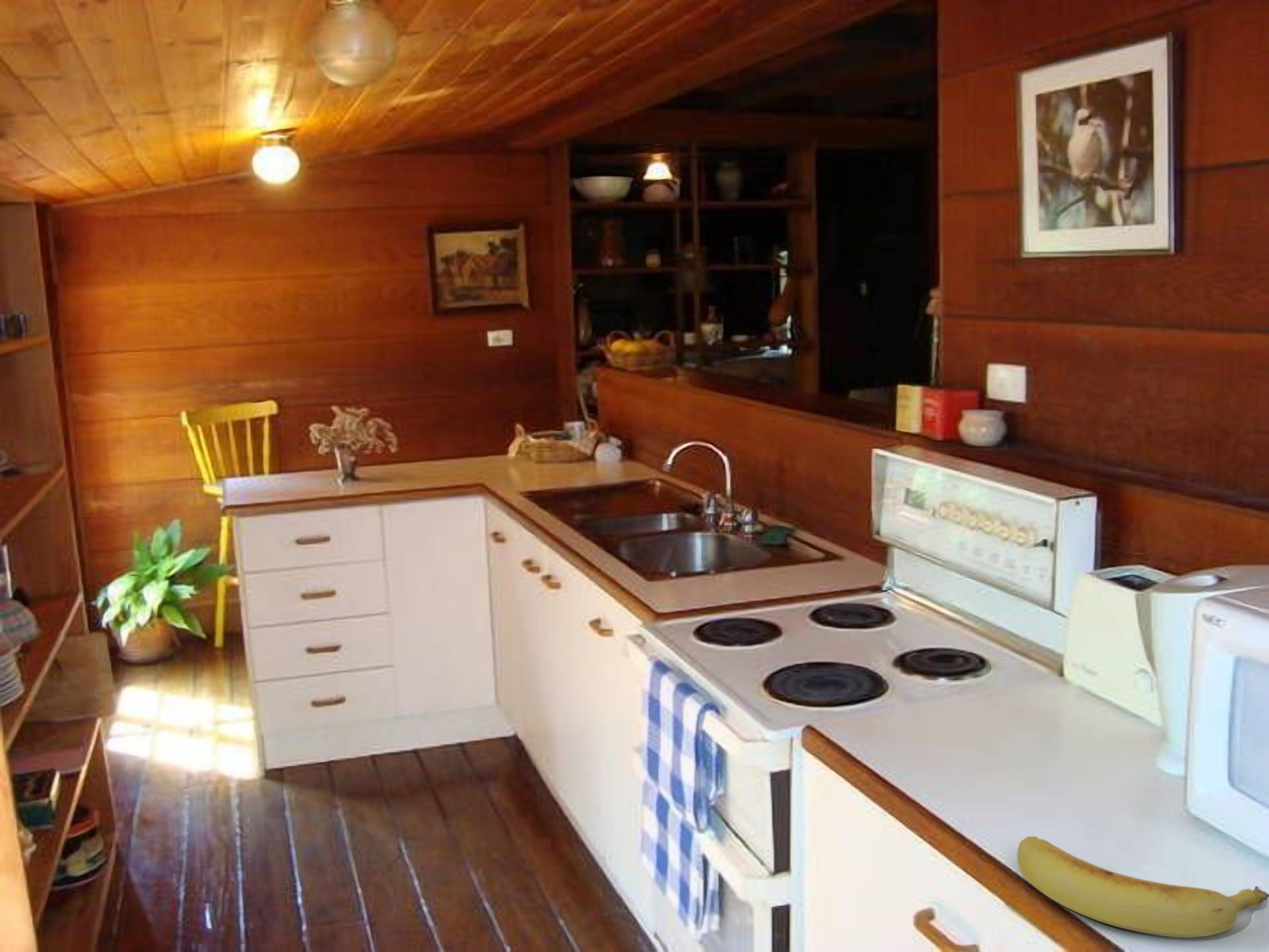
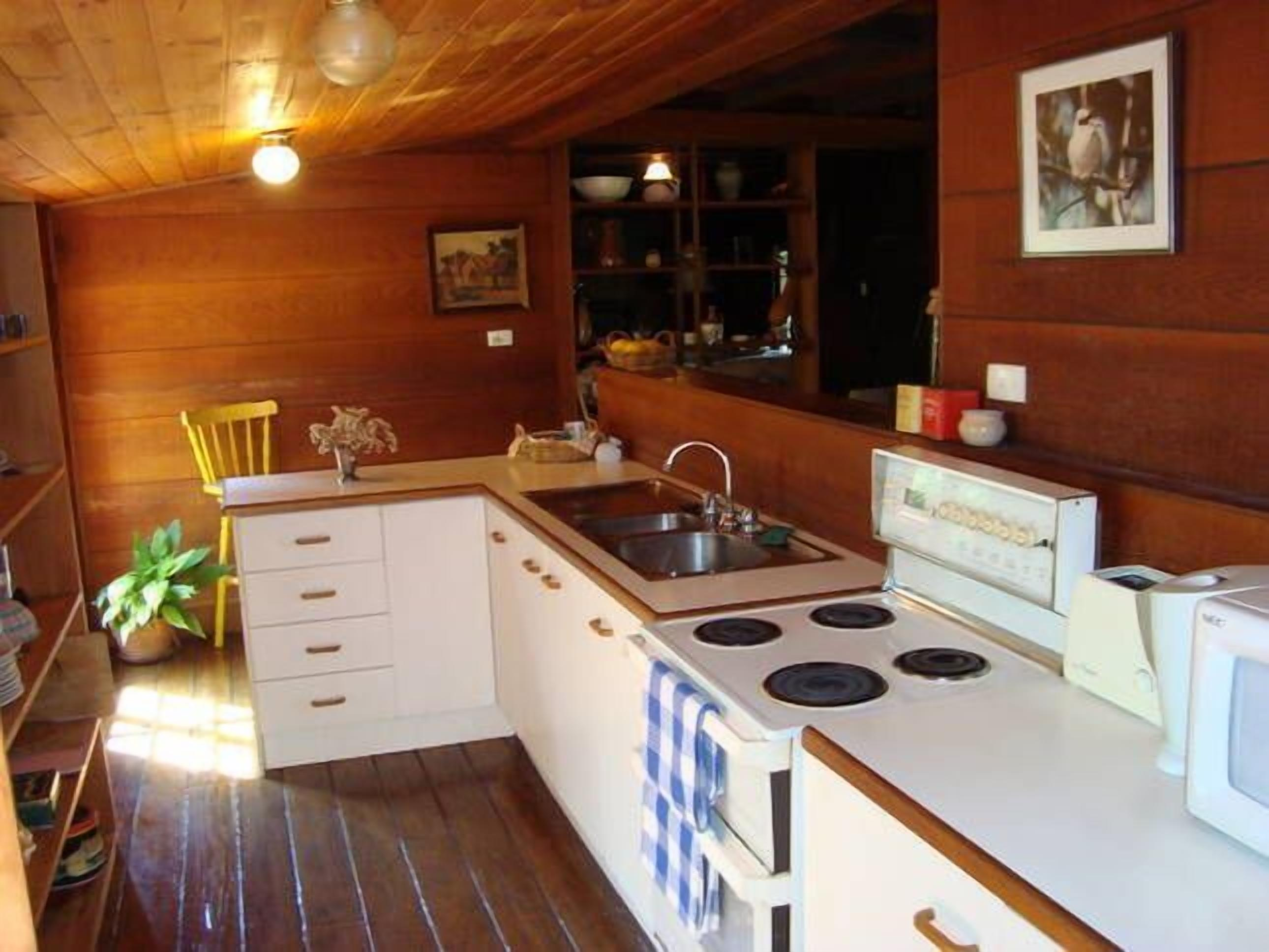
- banana [1017,836,1269,938]
